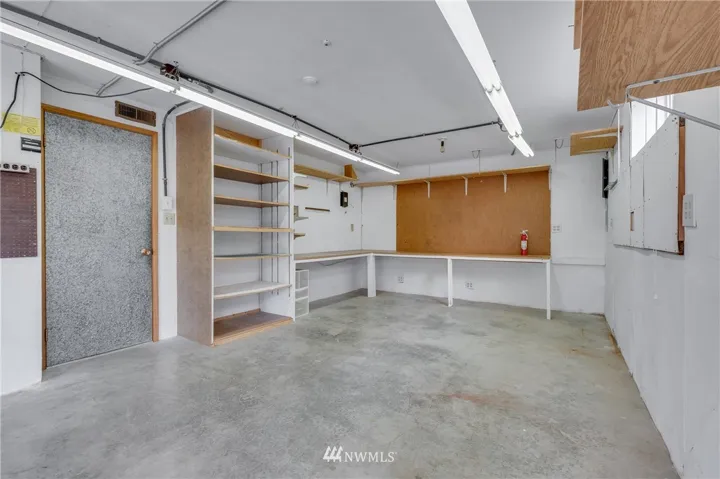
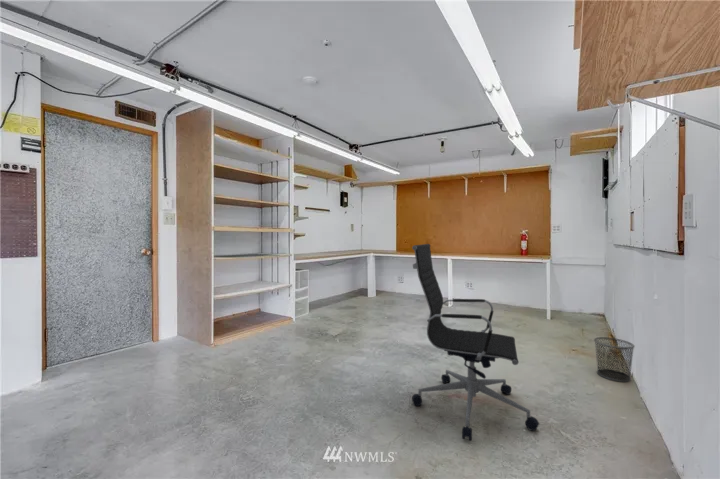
+ office chair [411,243,540,442]
+ waste bin [593,336,636,383]
